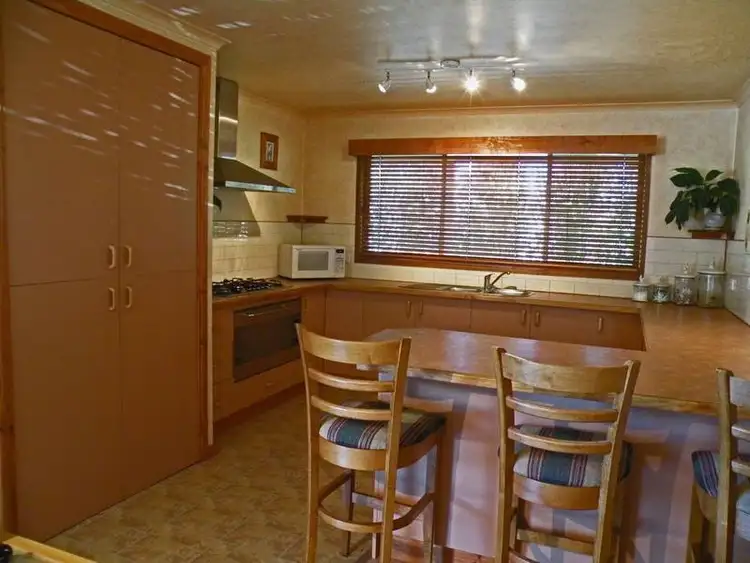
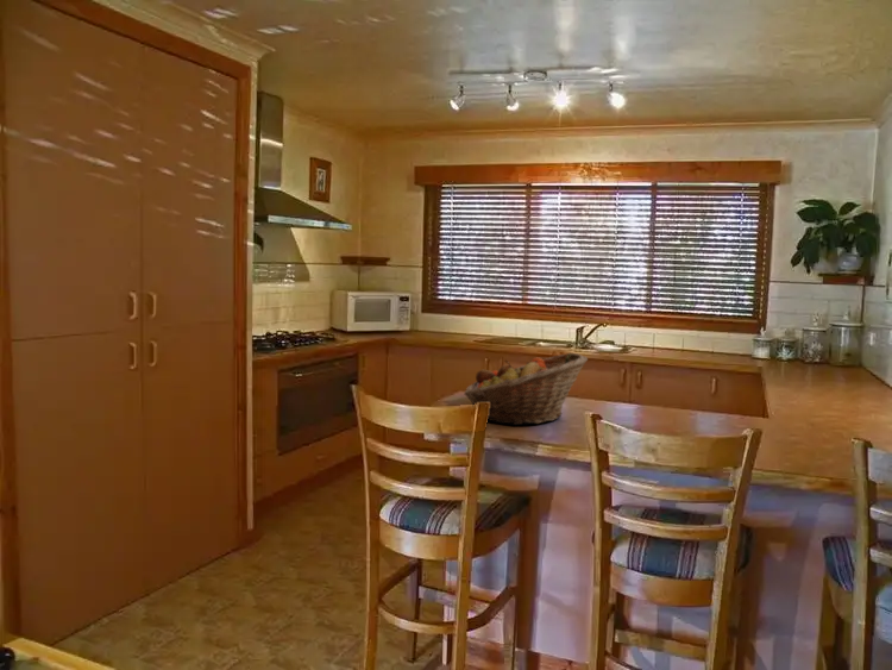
+ fruit basket [464,352,589,426]
